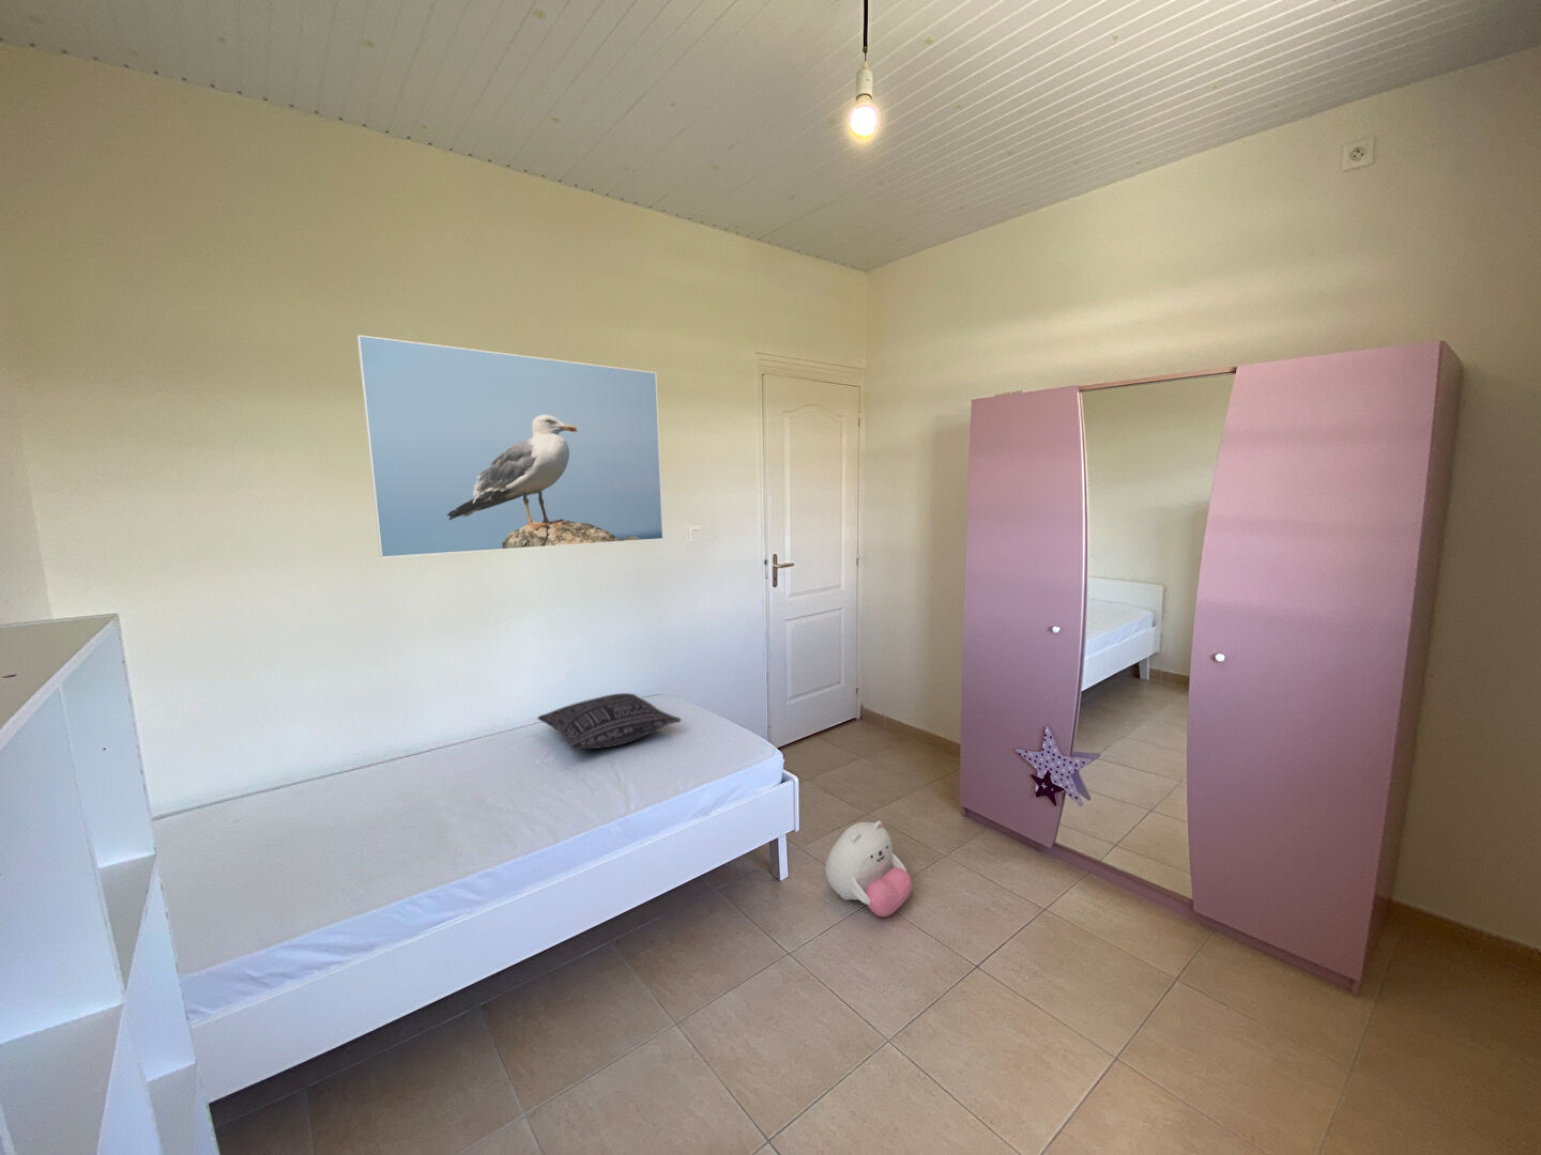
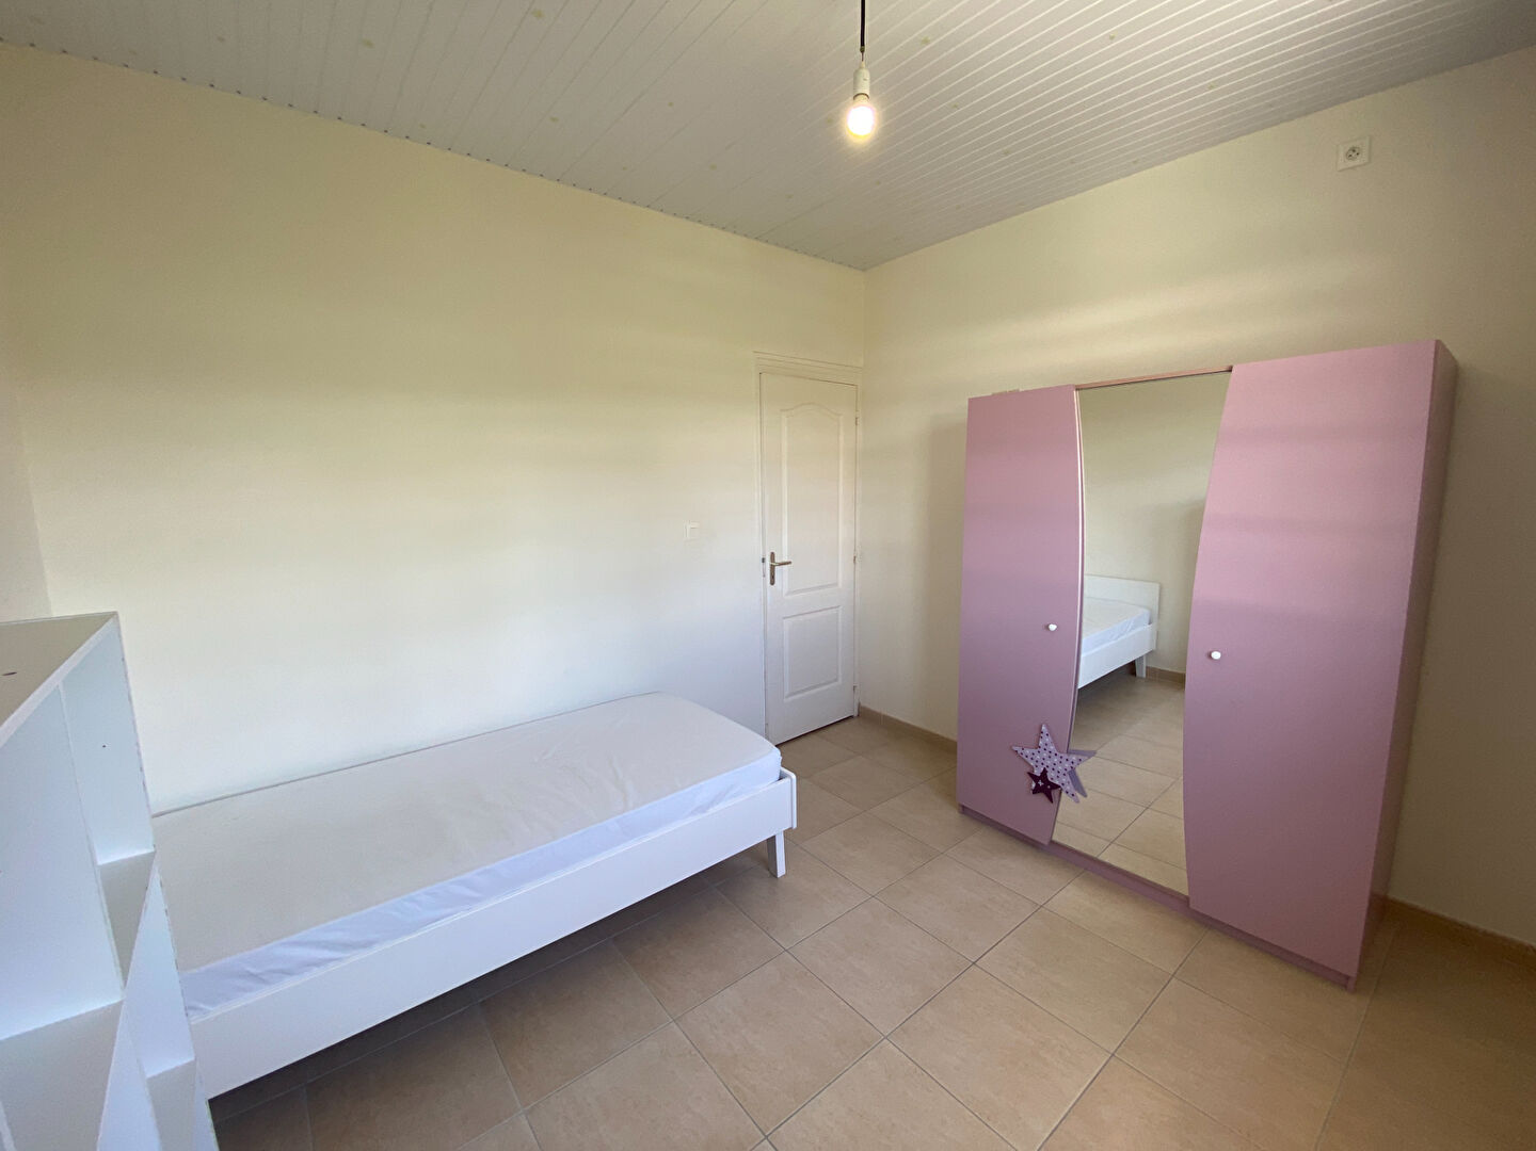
- plush toy [824,819,914,917]
- pillow [536,692,682,752]
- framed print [357,334,665,559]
